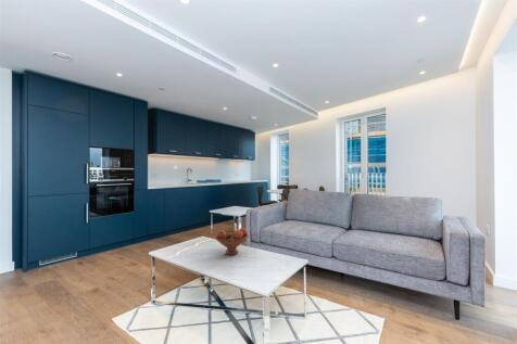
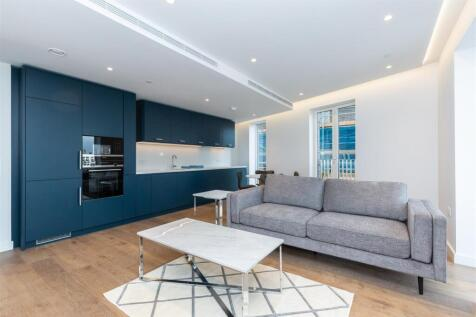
- fruit bowl [214,227,250,256]
